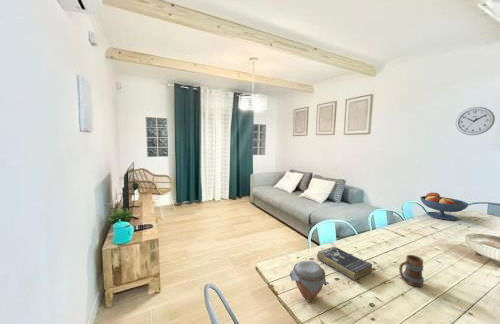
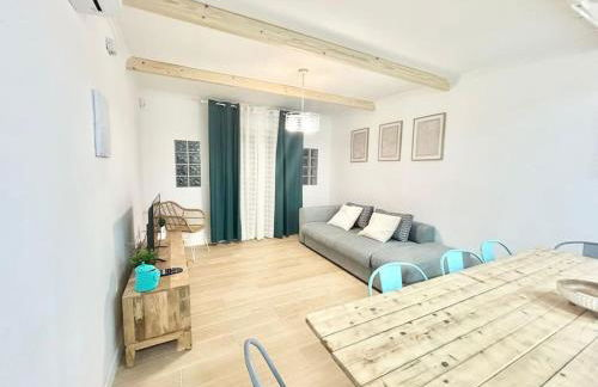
- mug [398,254,425,288]
- wall clock [455,106,496,136]
- book [316,245,373,281]
- jar [289,260,328,301]
- fruit bowl [419,191,470,221]
